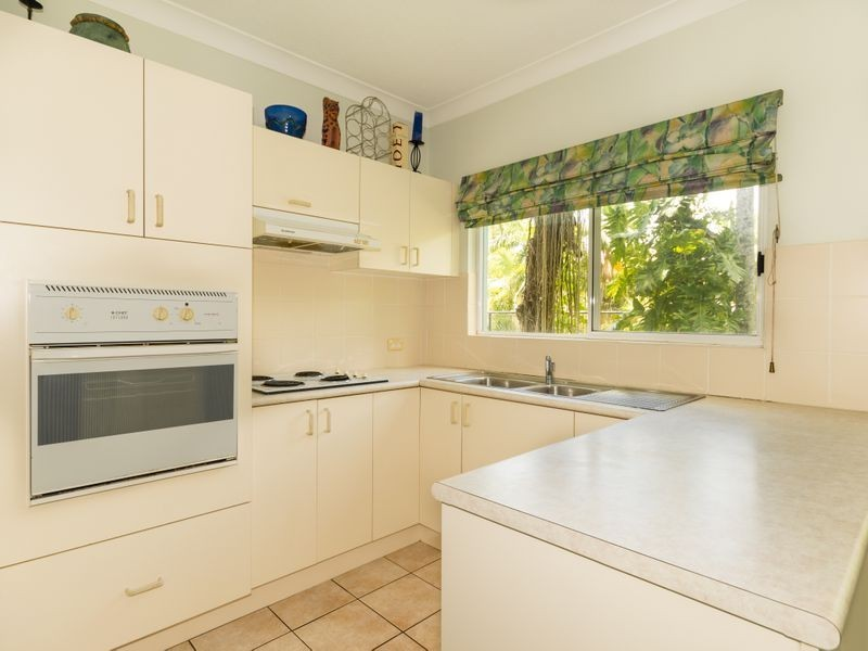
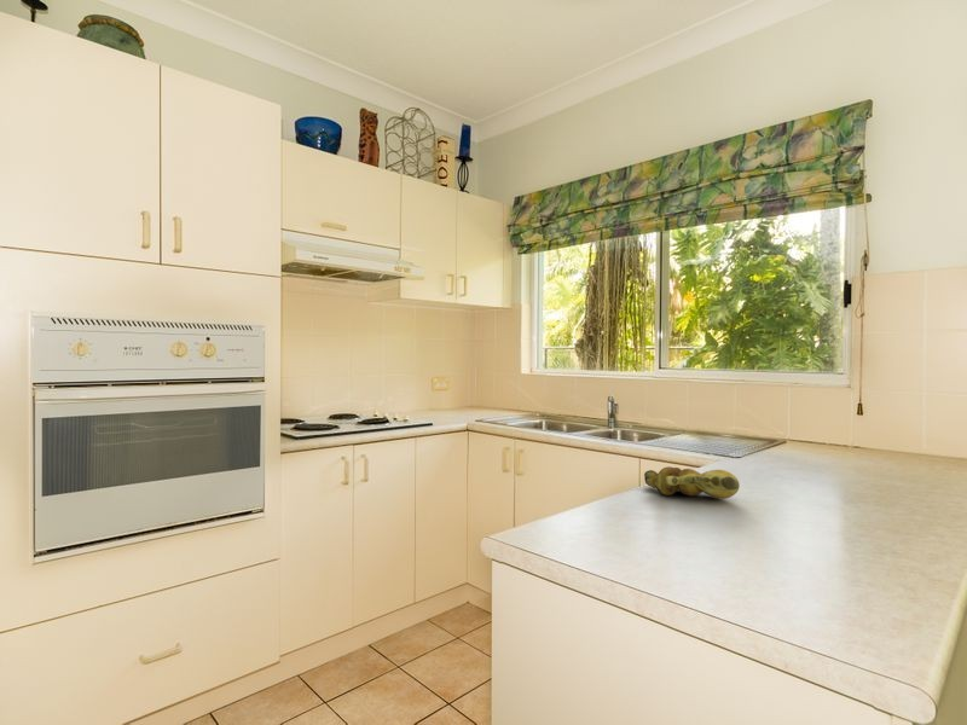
+ banana bunch [643,465,741,500]
